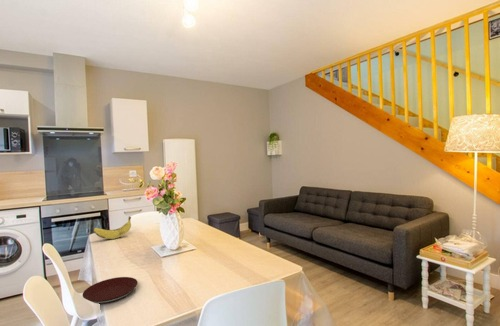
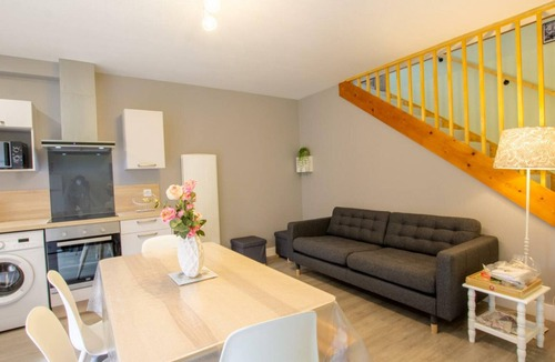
- plate [82,276,139,305]
- banana [92,215,132,240]
